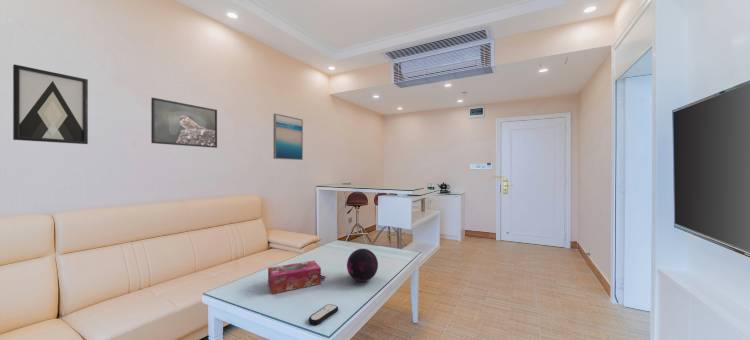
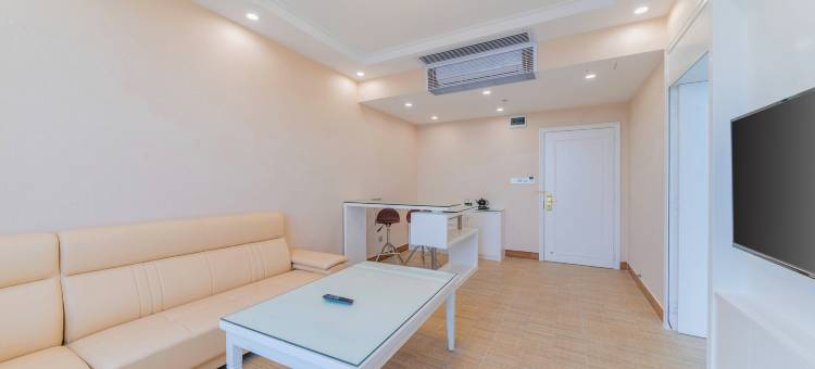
- wall art [273,113,304,161]
- tissue box [267,260,322,295]
- remote control [308,303,339,325]
- decorative orb [346,248,379,283]
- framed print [150,97,218,149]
- wall art [12,63,89,145]
